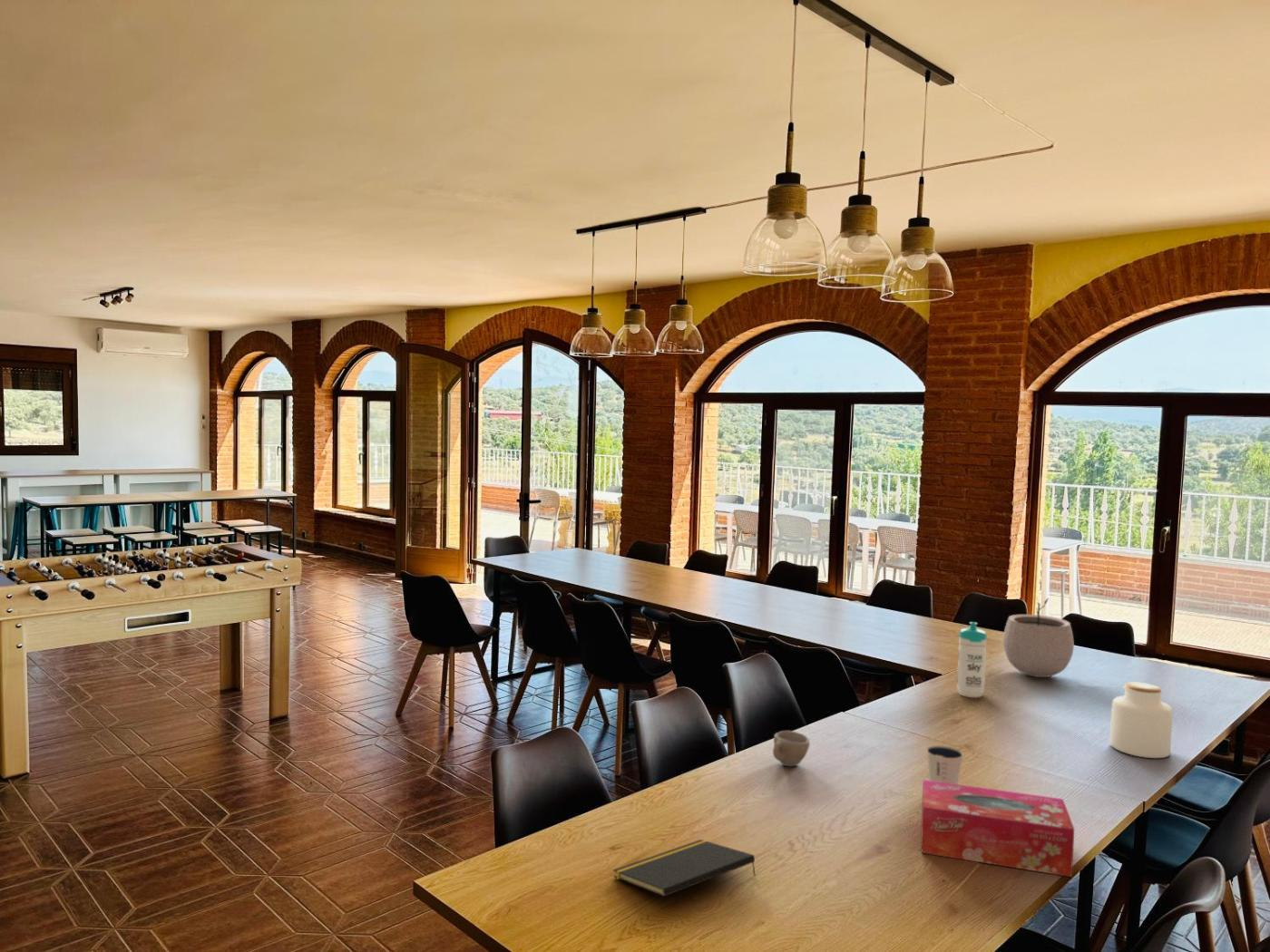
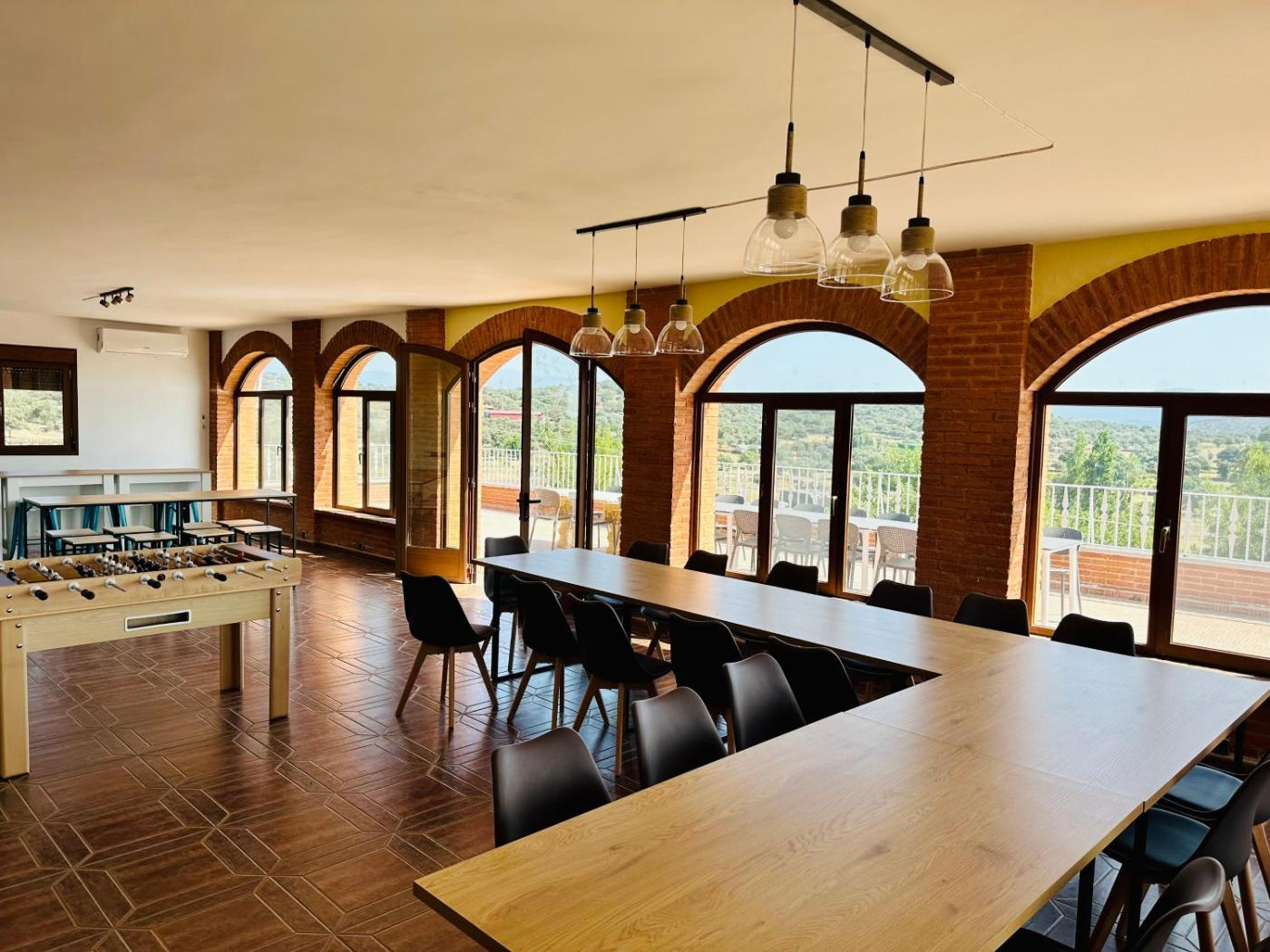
- notepad [612,839,757,898]
- dixie cup [925,744,964,784]
- water bottle [956,621,988,698]
- jar [1109,681,1174,759]
- cup [772,730,811,767]
- plant pot [1002,594,1075,678]
- tissue box [921,779,1075,878]
